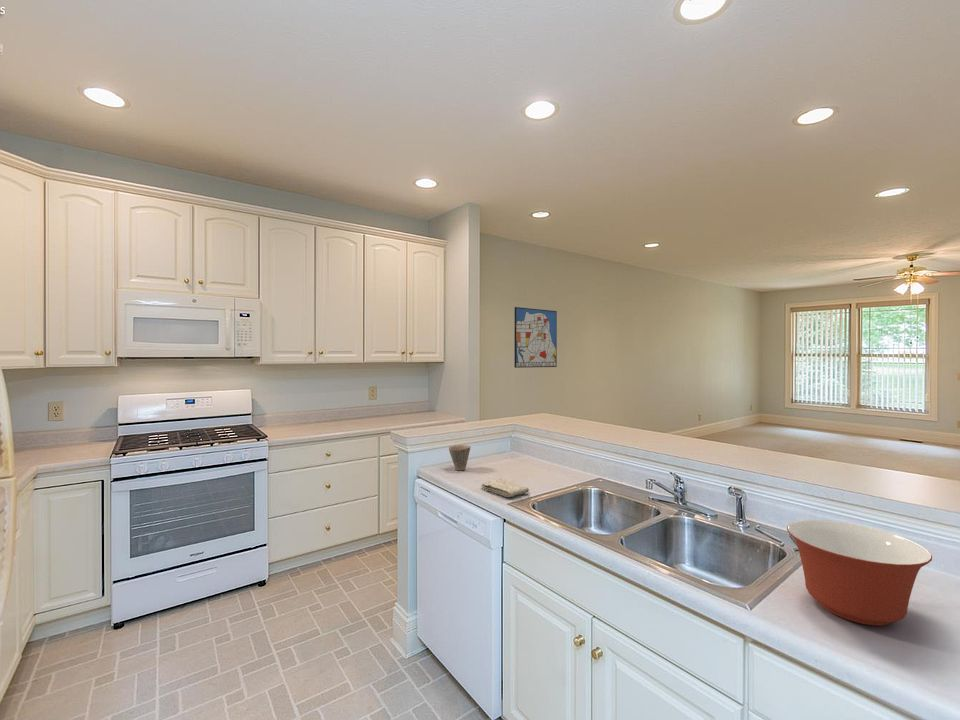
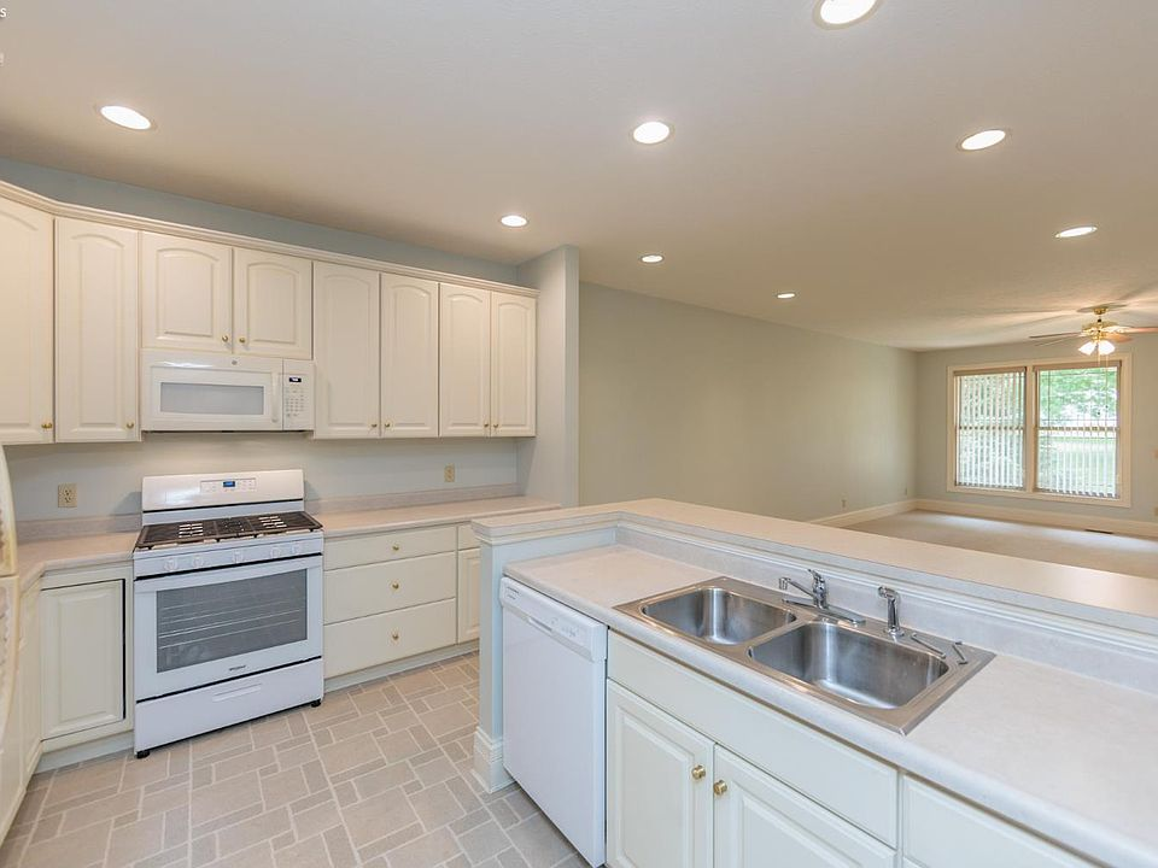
- wall art [513,306,558,369]
- cup [448,444,471,471]
- washcloth [480,478,530,498]
- mixing bowl [786,519,933,626]
